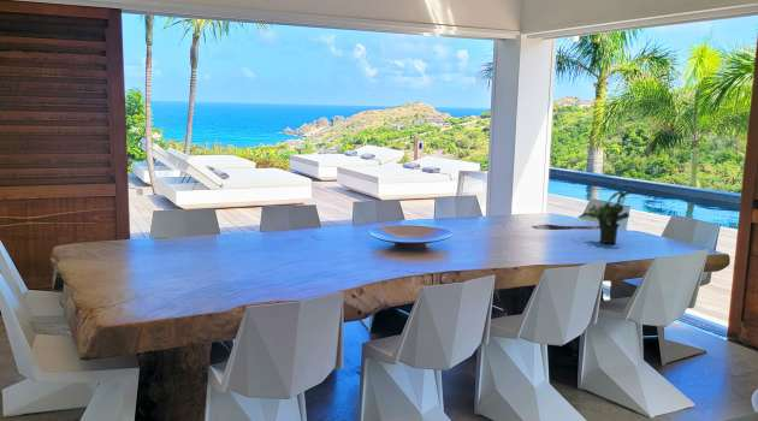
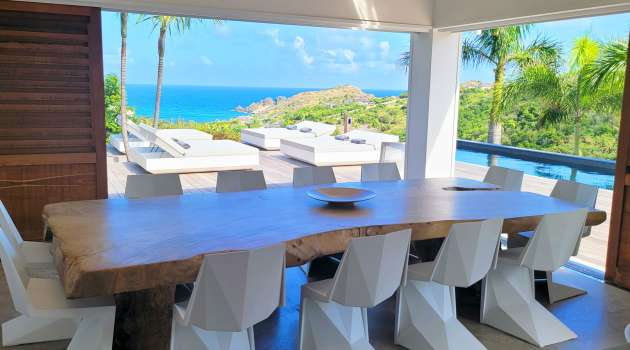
- potted plant [576,189,633,244]
